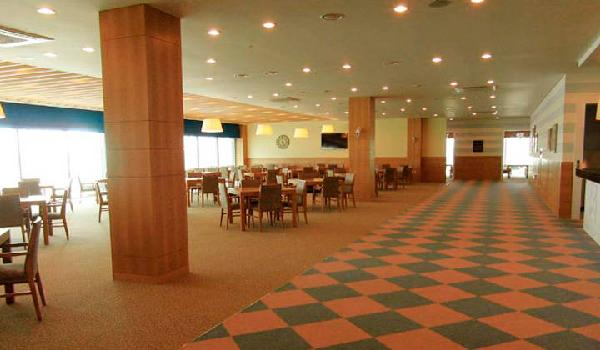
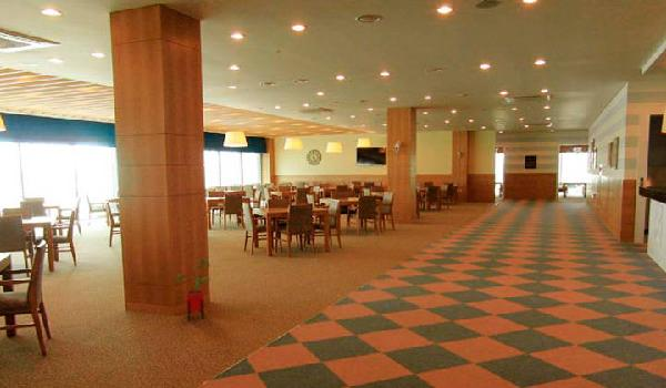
+ house plant [173,258,212,321]
